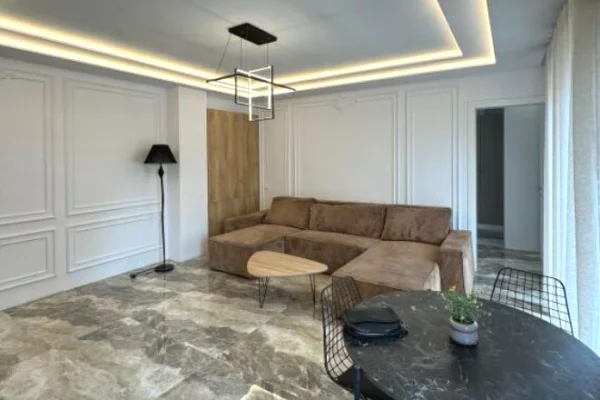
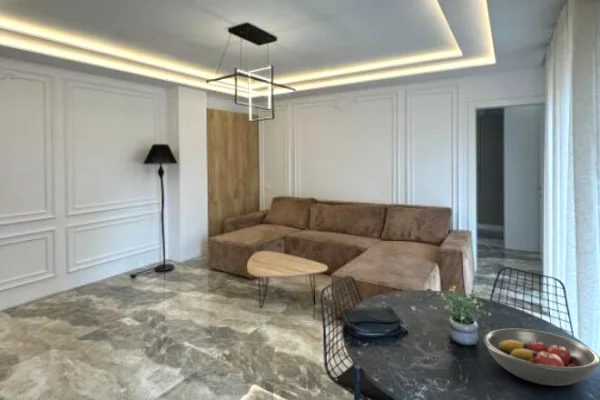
+ fruit bowl [483,328,600,387]
